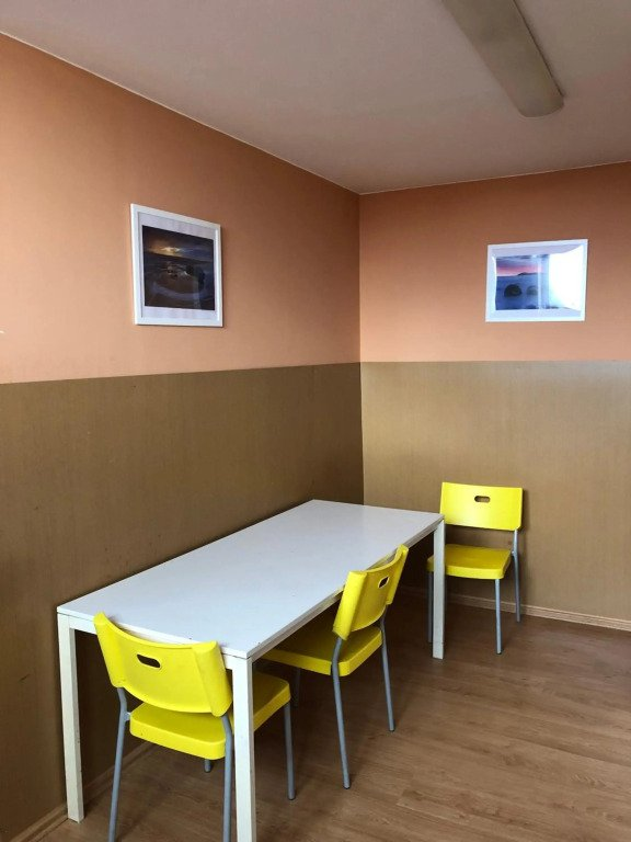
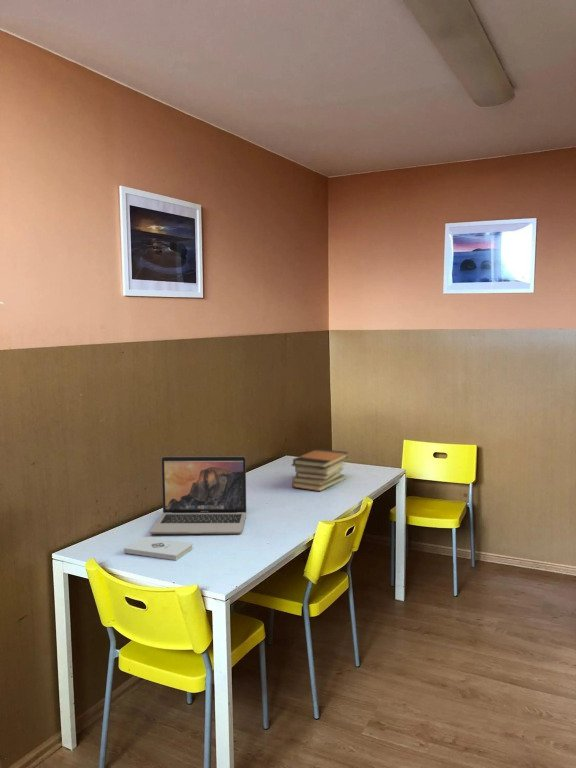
+ laptop [149,456,247,535]
+ book stack [291,448,349,492]
+ notepad [123,536,194,561]
